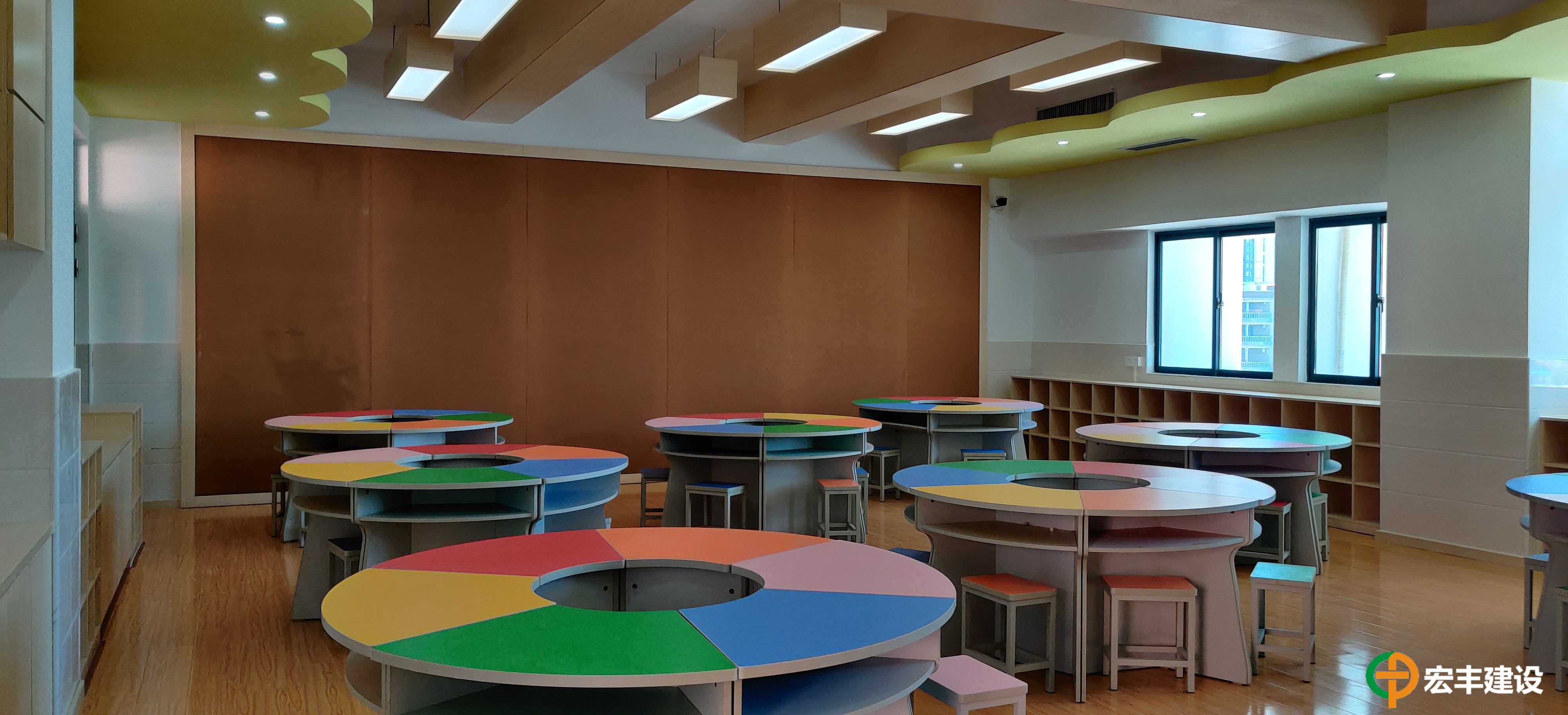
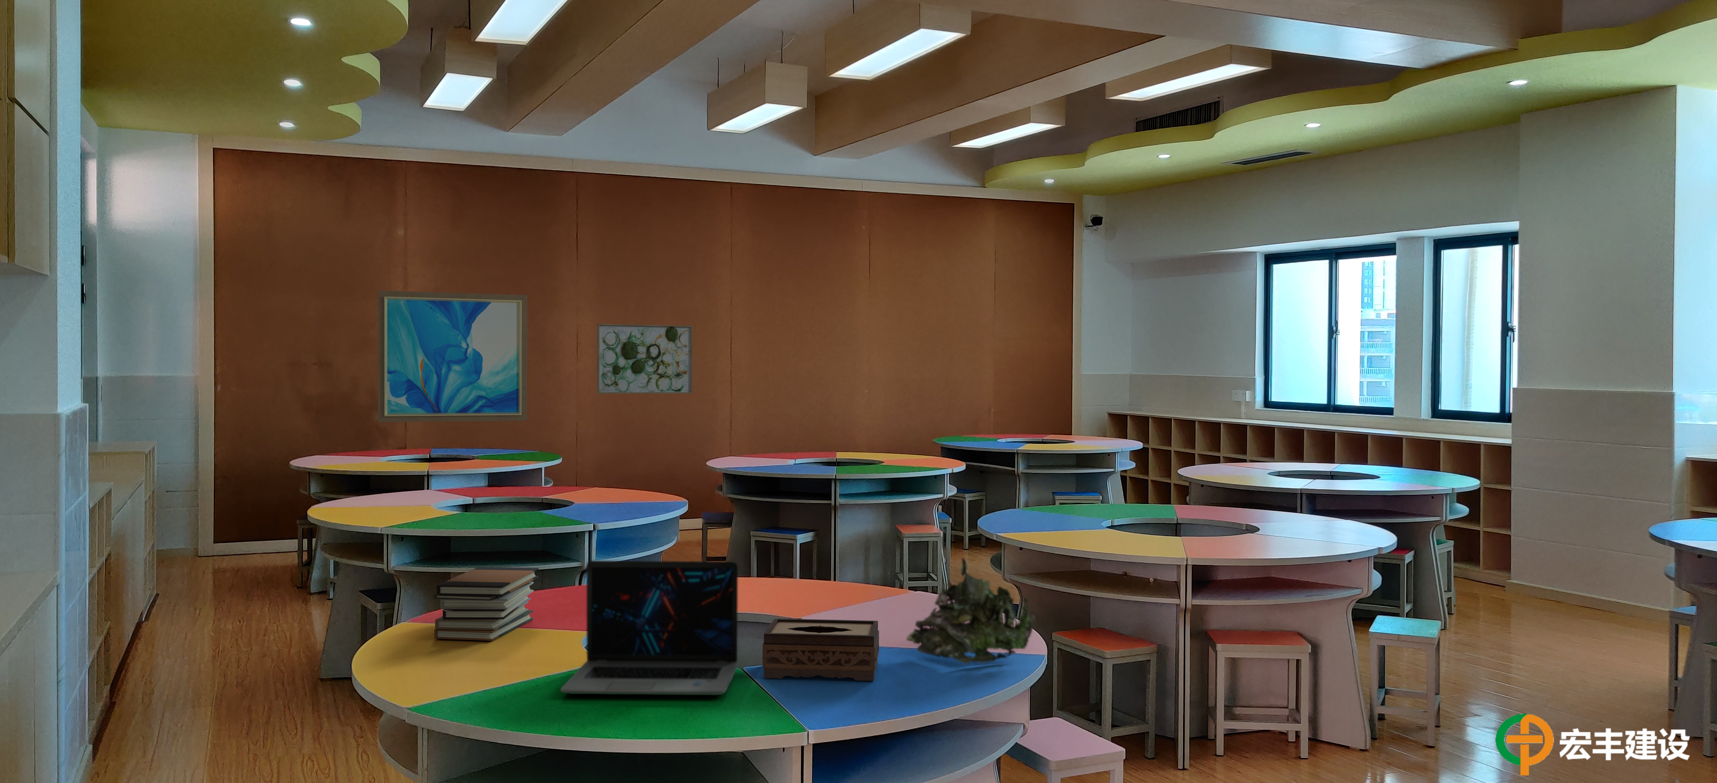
+ book stack [434,566,539,642]
+ laptop [561,561,738,695]
+ plant [907,557,1036,665]
+ wall art [597,323,693,394]
+ tissue box [762,618,879,681]
+ wall art [378,290,528,423]
